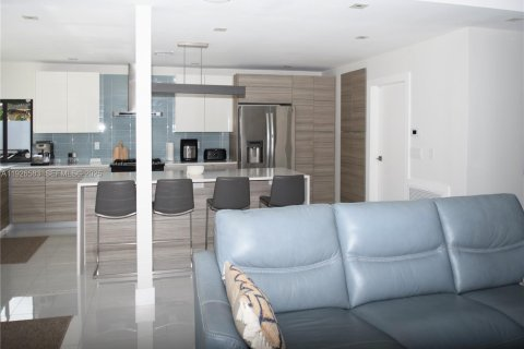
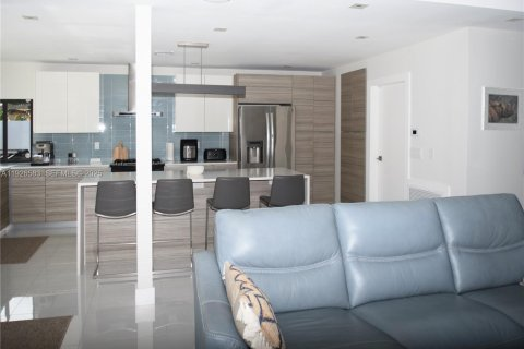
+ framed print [480,85,524,132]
